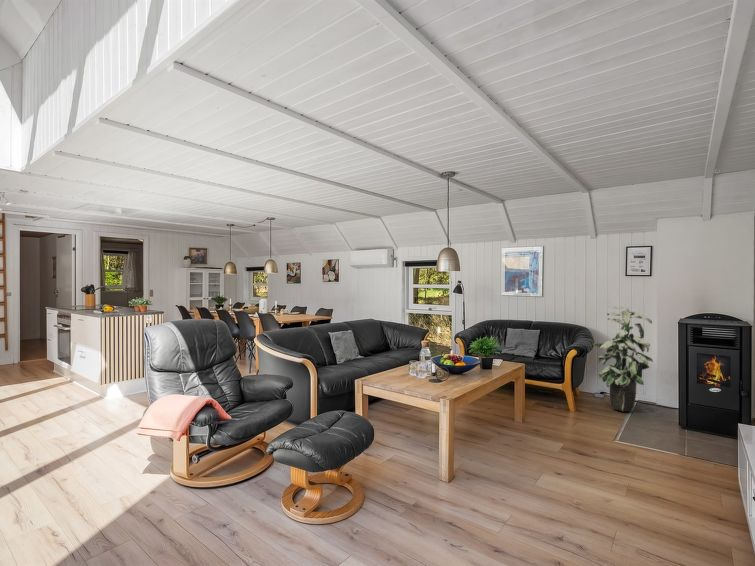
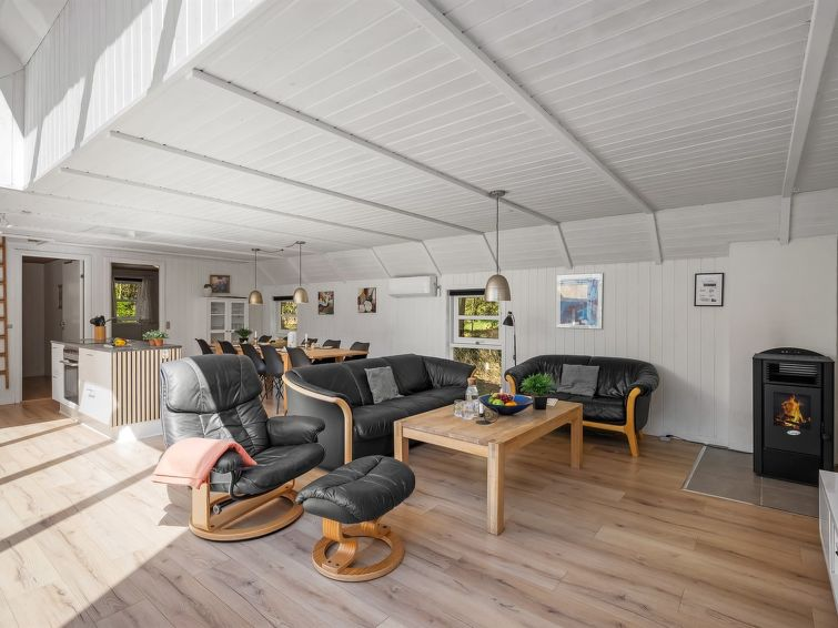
- indoor plant [592,305,654,412]
